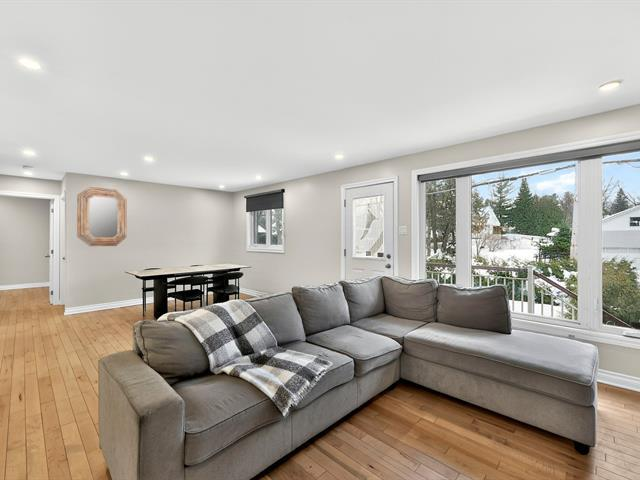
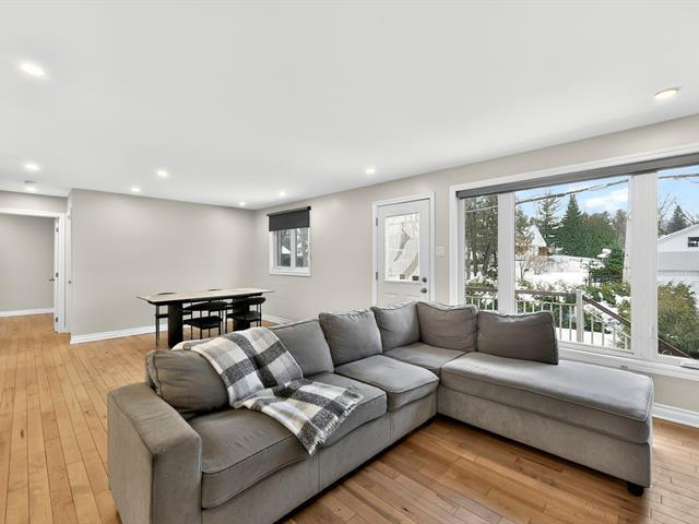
- home mirror [76,186,128,247]
